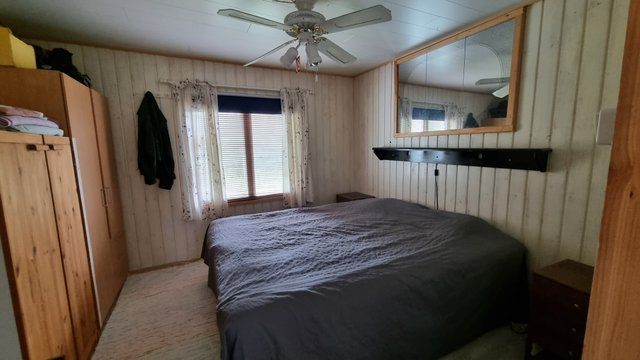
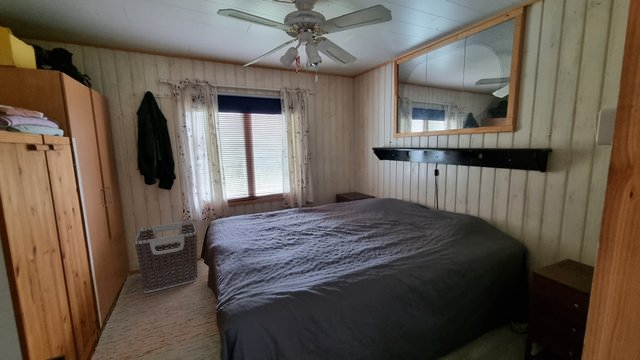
+ clothes hamper [134,220,199,294]
